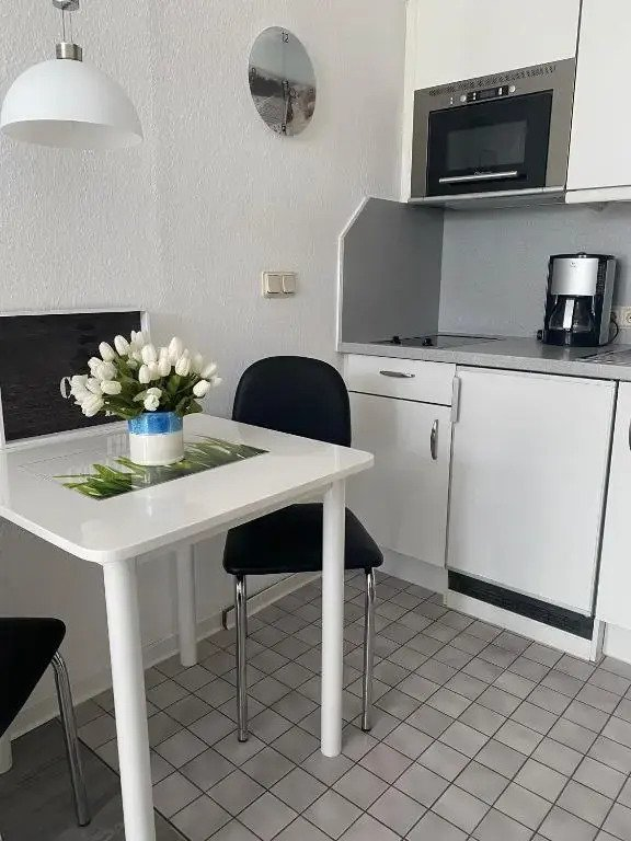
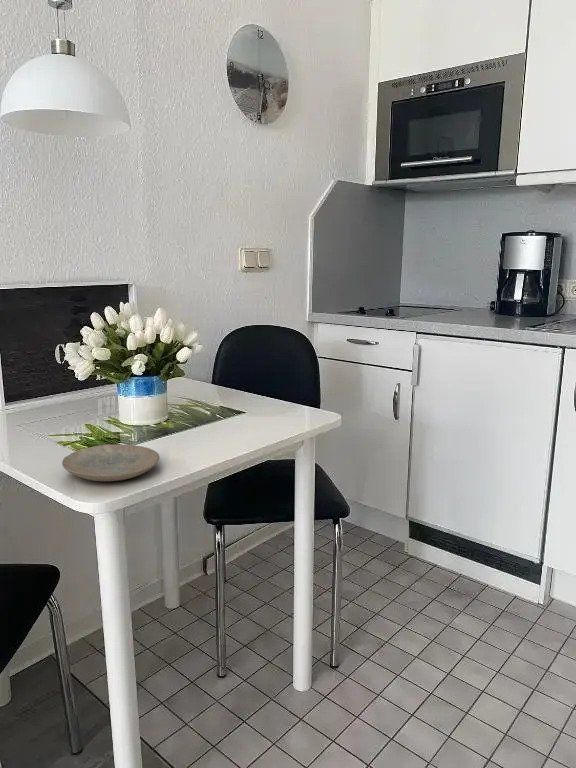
+ plate [61,443,161,482]
